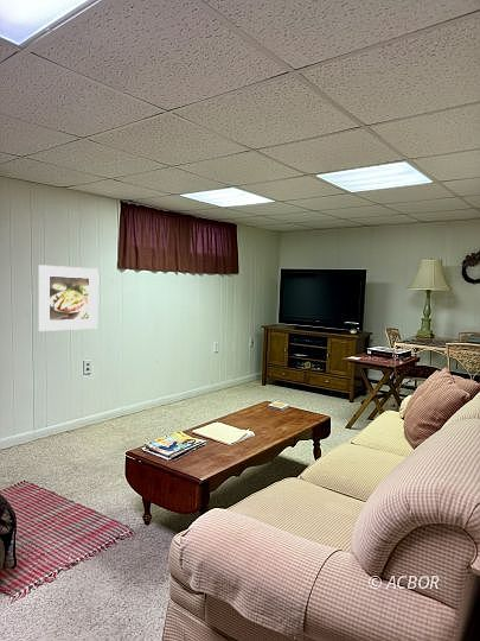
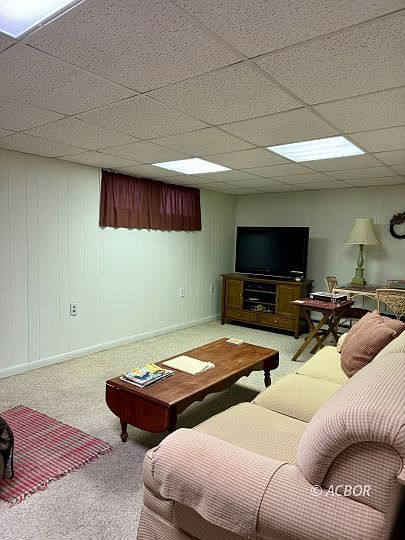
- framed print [37,264,100,332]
